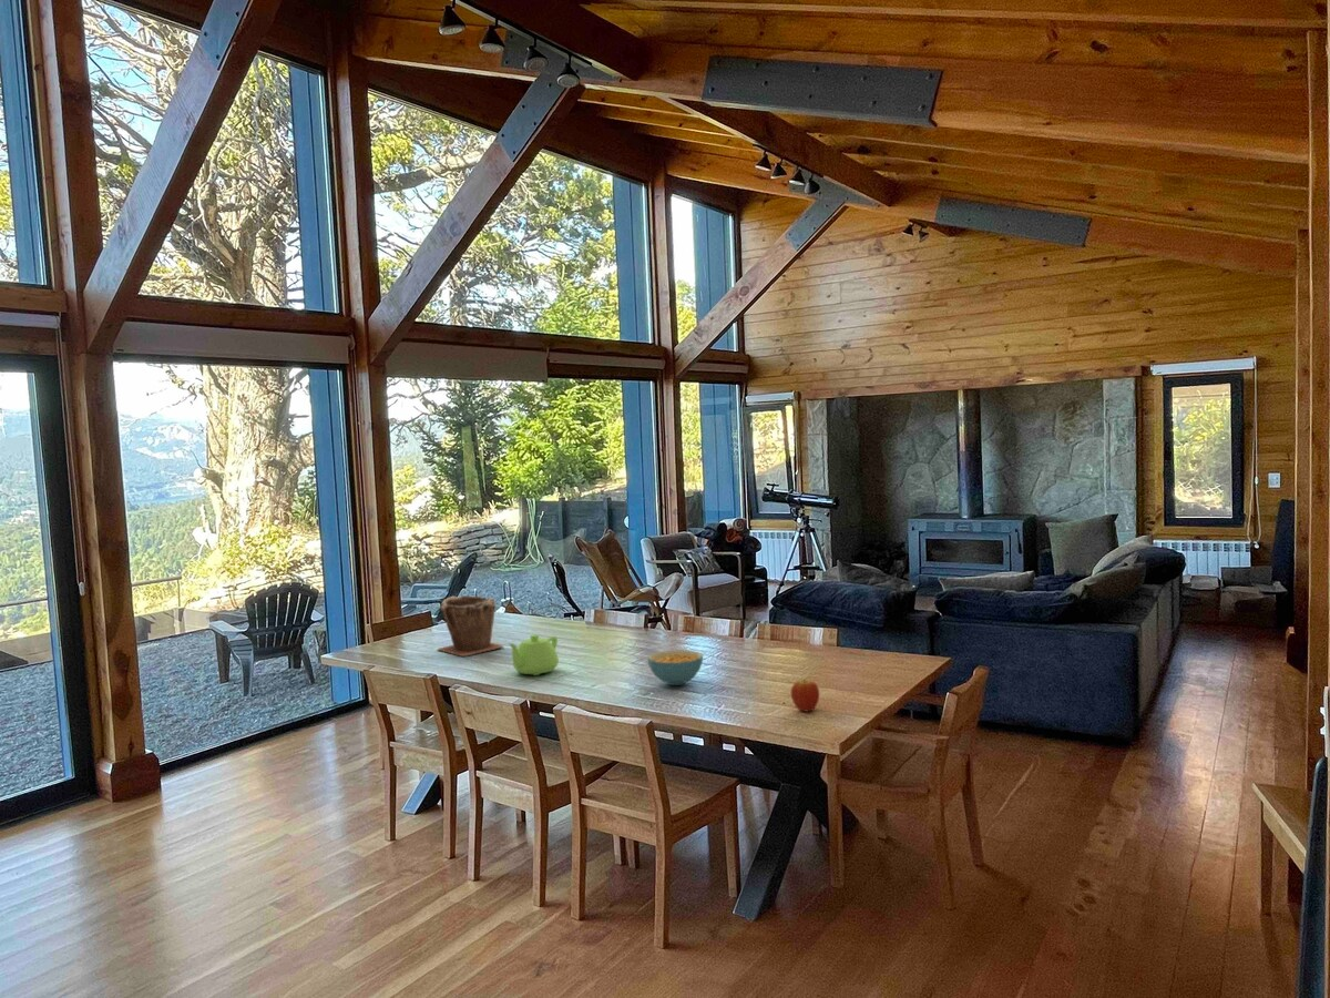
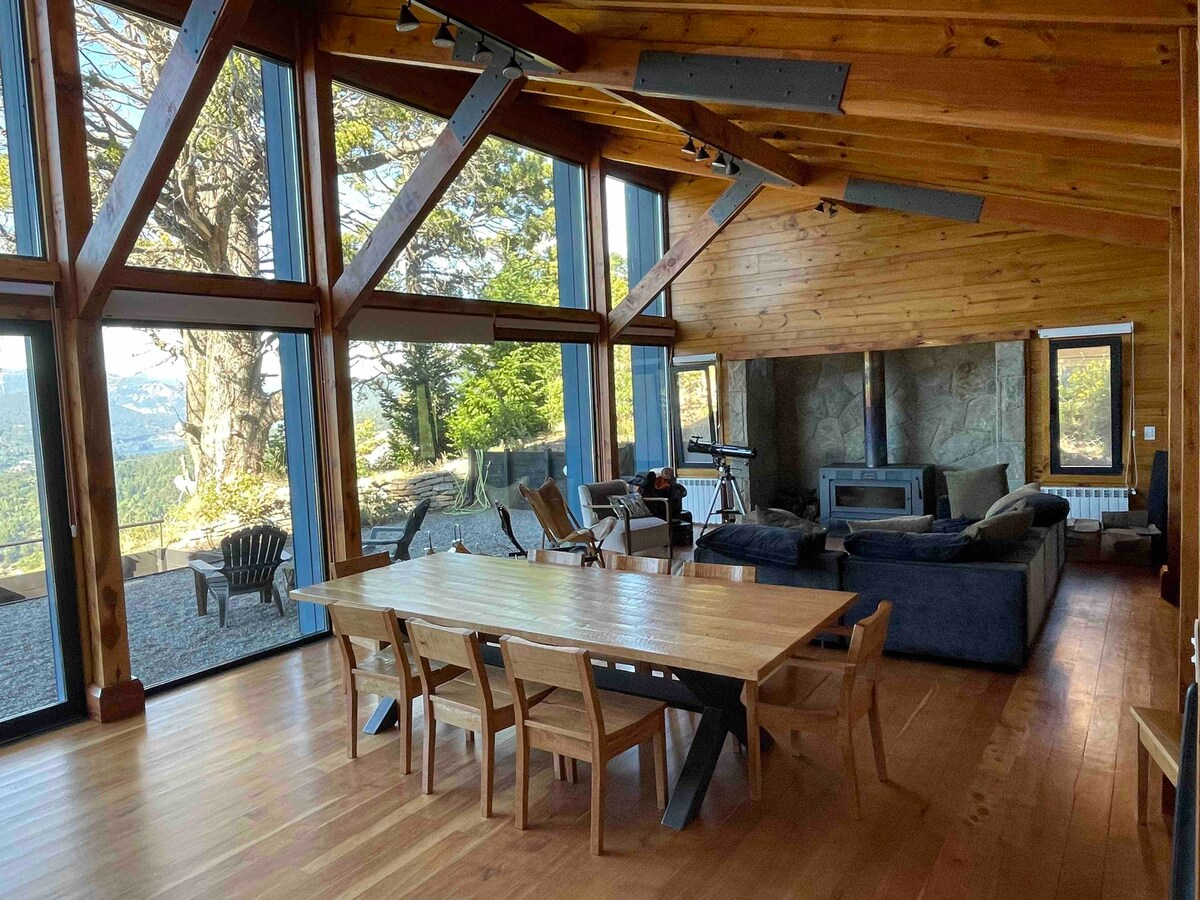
- cereal bowl [646,649,704,686]
- plant pot [437,594,504,658]
- teapot [508,633,560,676]
- fruit [790,678,820,713]
